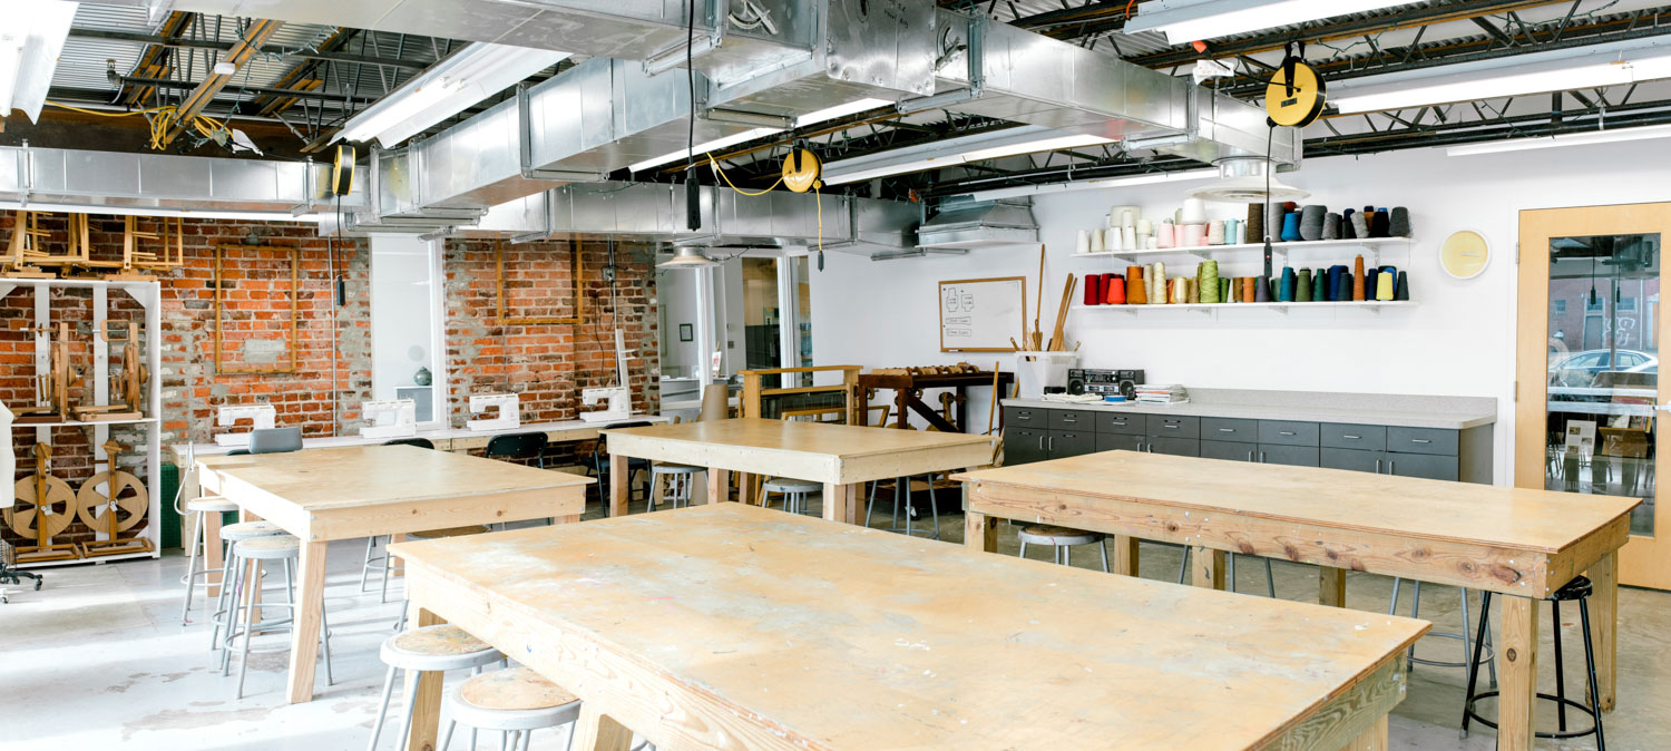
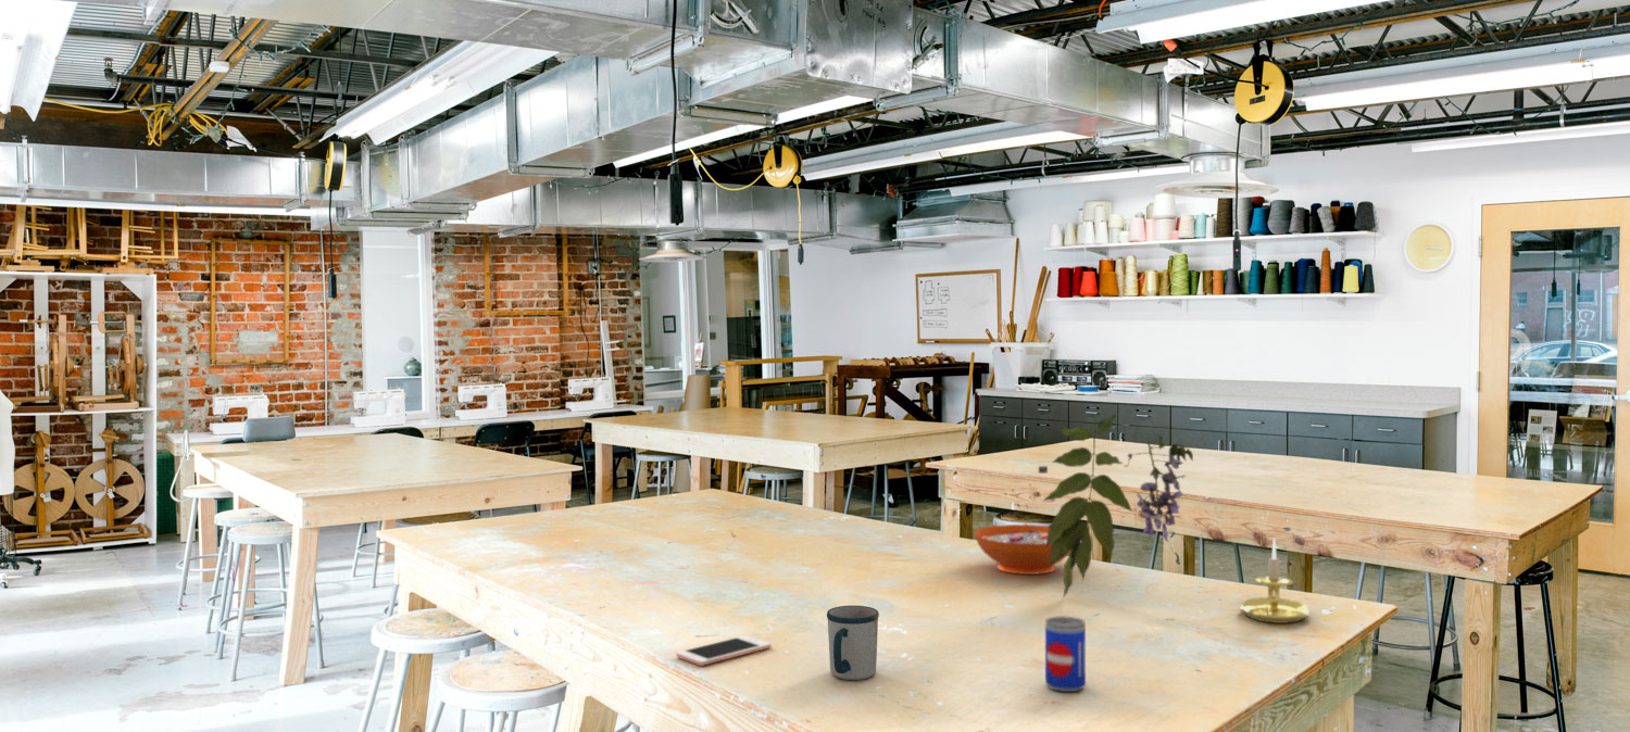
+ cell phone [675,634,773,667]
+ candle holder [1239,538,1311,624]
+ decorative bowl [974,523,1071,576]
+ mug [826,605,880,681]
+ plant [1038,413,1194,601]
+ beer can [1044,615,1087,693]
